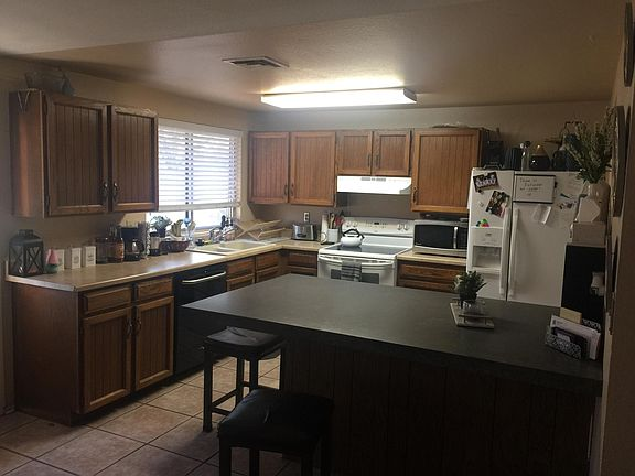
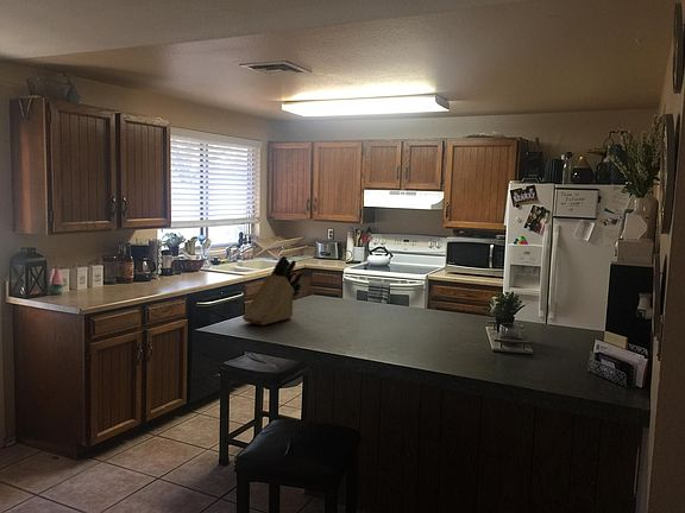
+ knife block [241,255,304,327]
